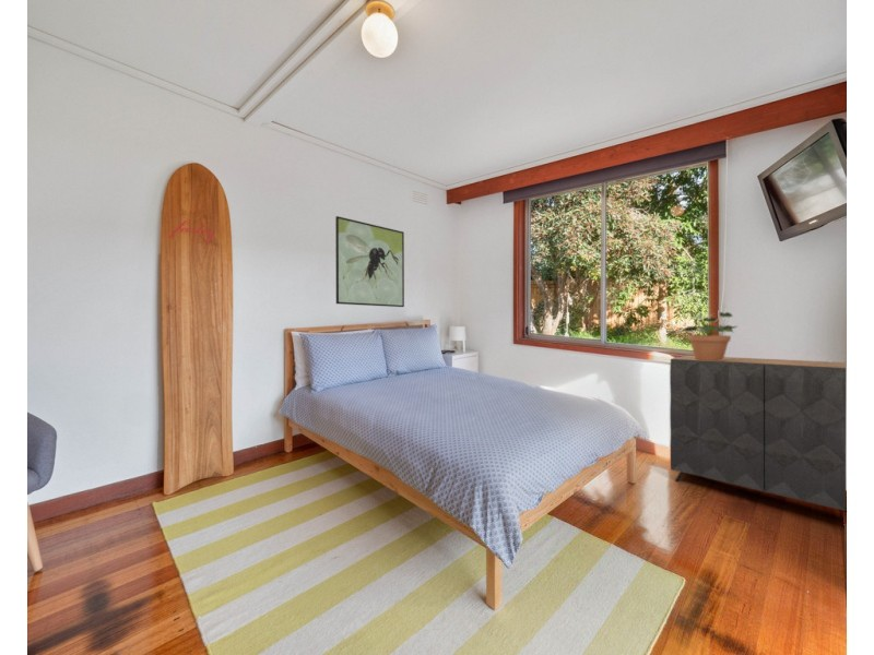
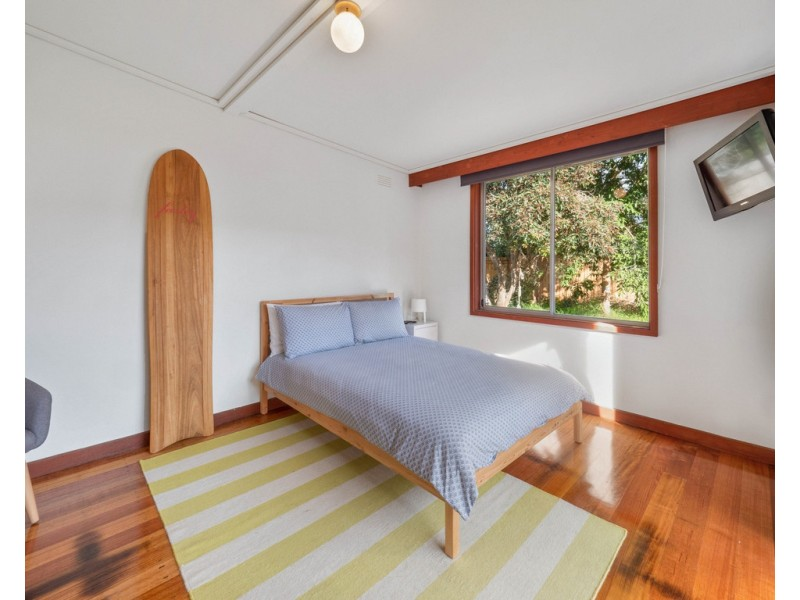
- dresser [669,355,847,512]
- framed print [334,215,405,308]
- potted plant [680,311,739,360]
